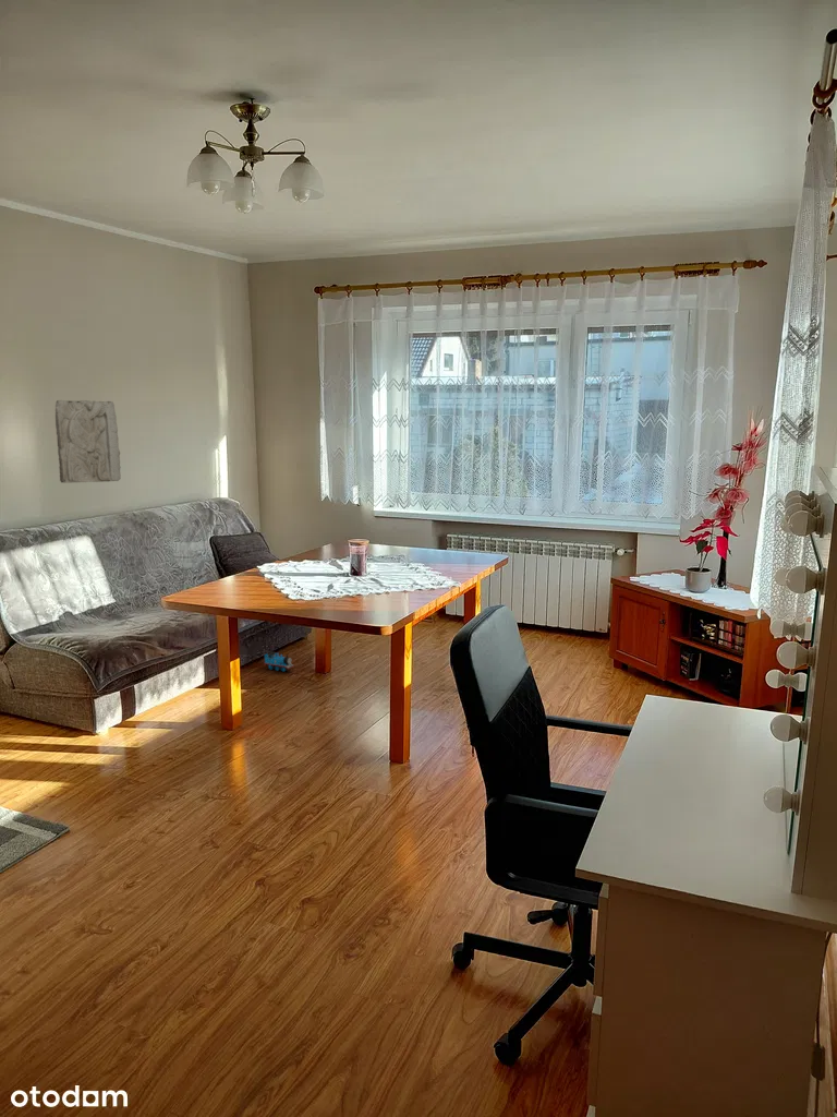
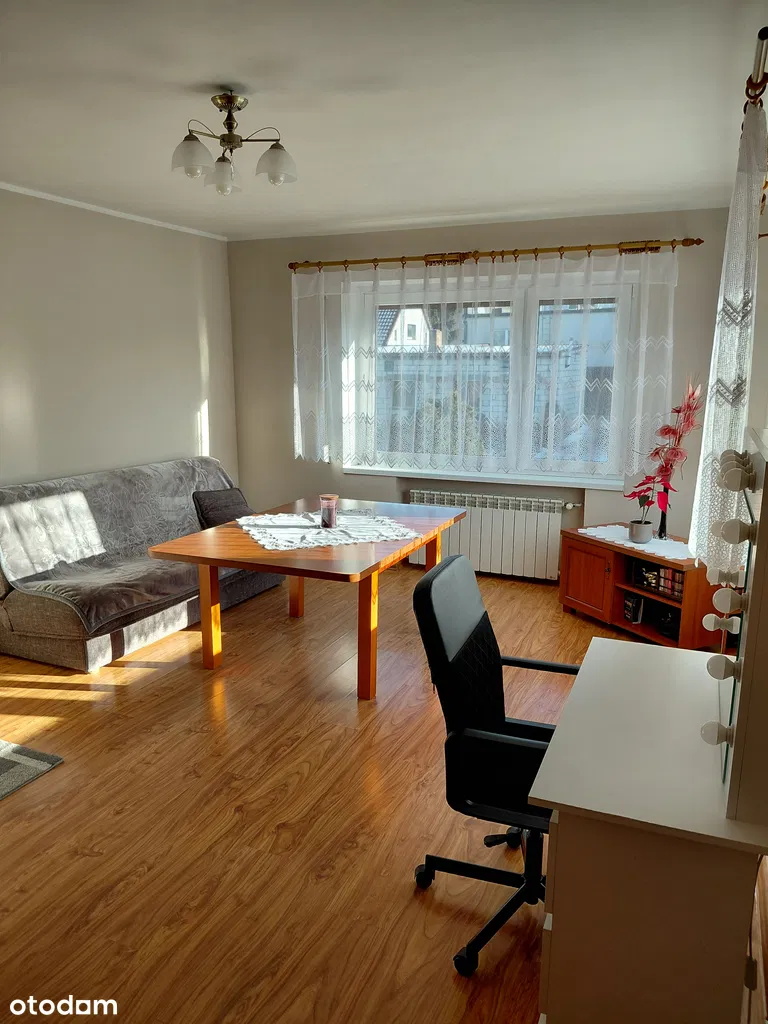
- toy train [263,651,296,673]
- relief panel [54,399,122,484]
